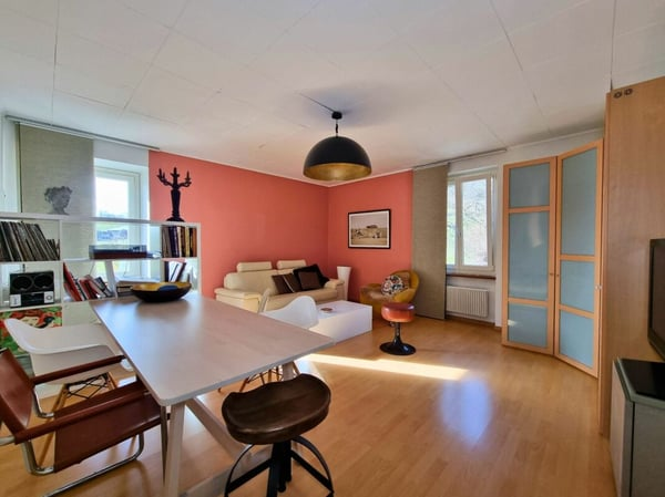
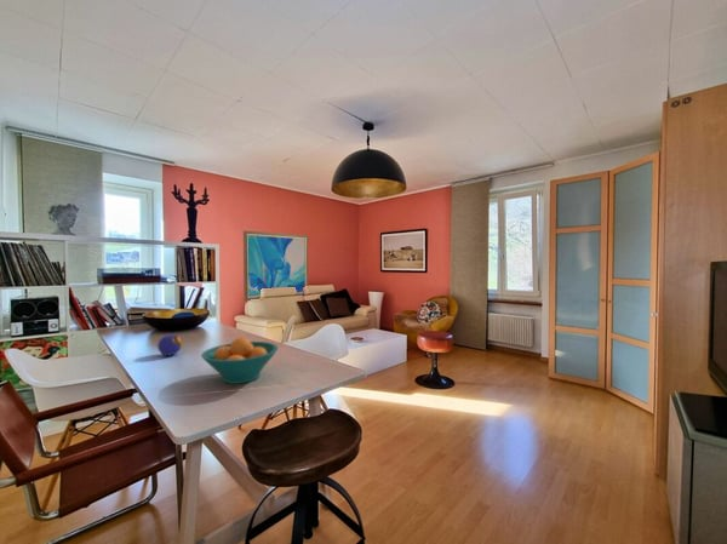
+ fruit bowl [200,336,280,385]
+ wall art [242,229,309,303]
+ decorative ball [156,333,183,357]
